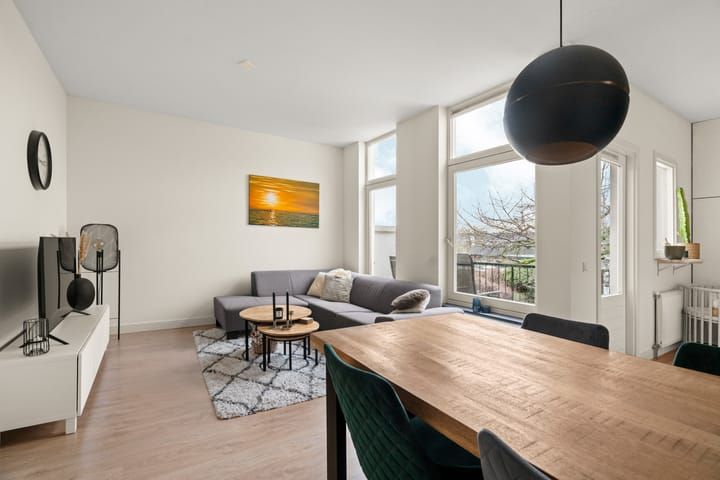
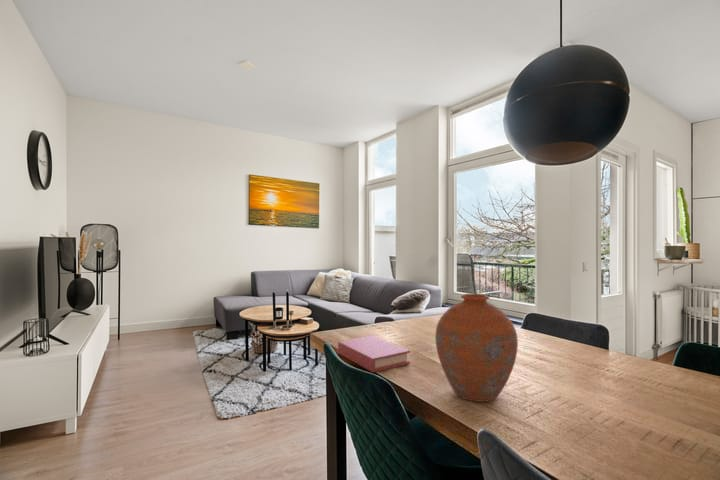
+ book [337,335,411,373]
+ vase [435,293,519,403]
